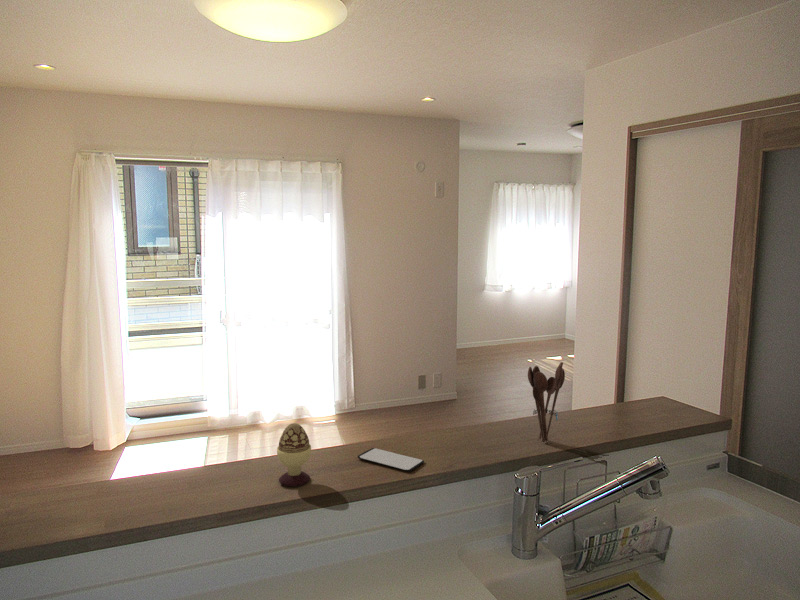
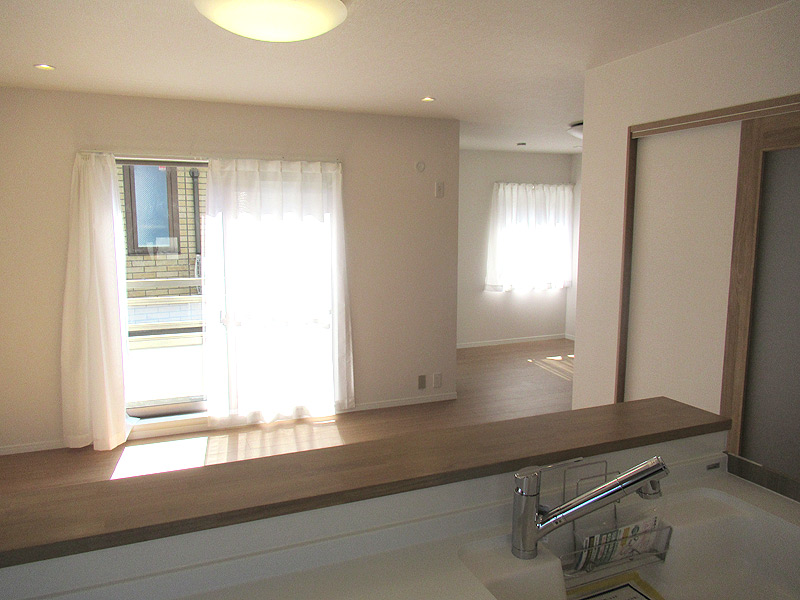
- decorative egg [276,422,312,487]
- utensil holder [527,361,566,443]
- smartphone [357,447,425,473]
